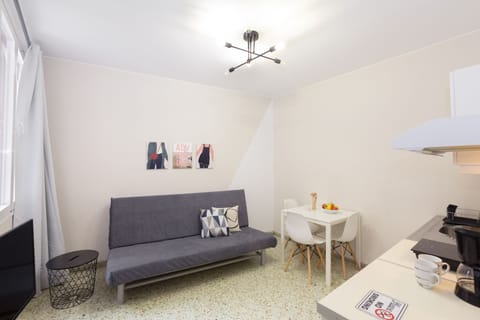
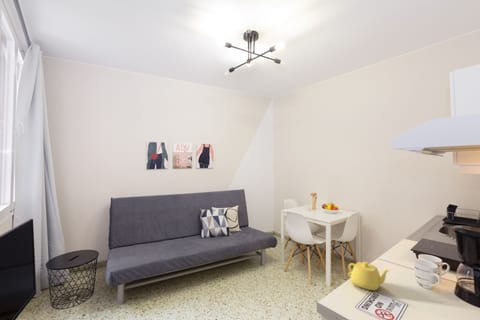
+ teapot [347,261,391,291]
